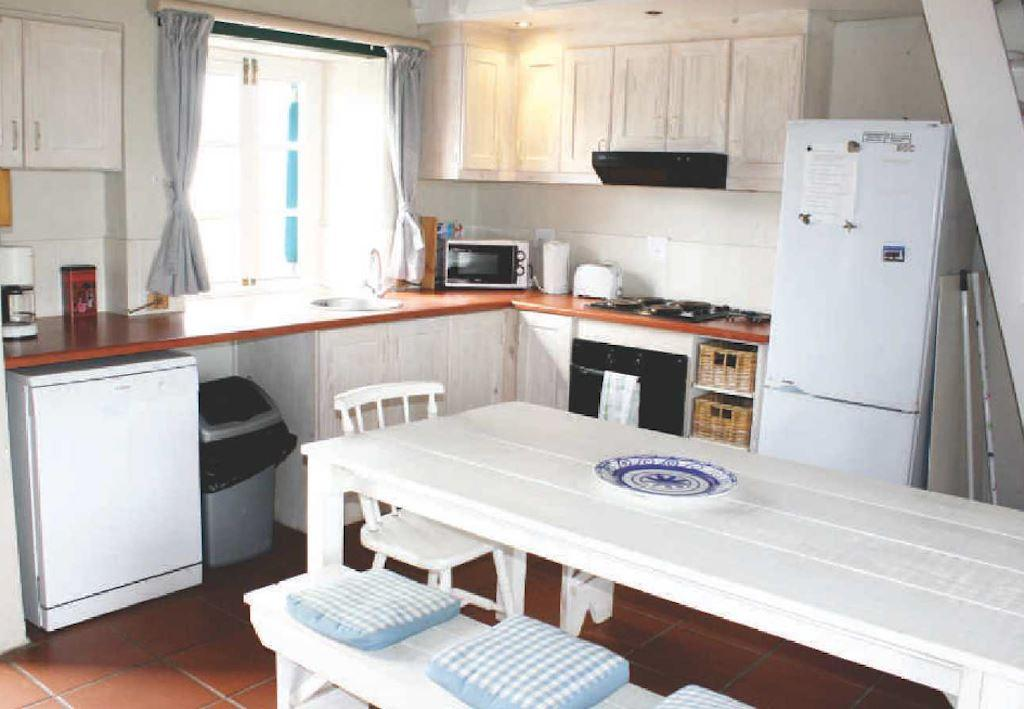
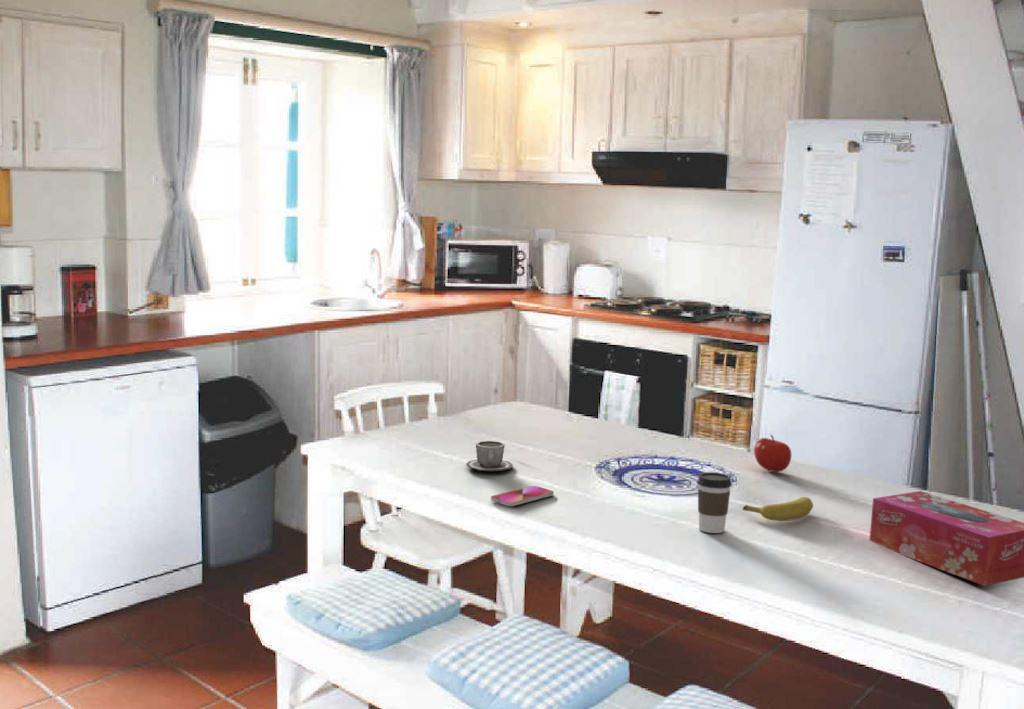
+ tissue box [869,490,1024,587]
+ smartphone [490,485,555,507]
+ banana [742,496,814,522]
+ fruit [753,434,792,473]
+ cup [465,440,514,472]
+ coffee cup [696,471,733,534]
